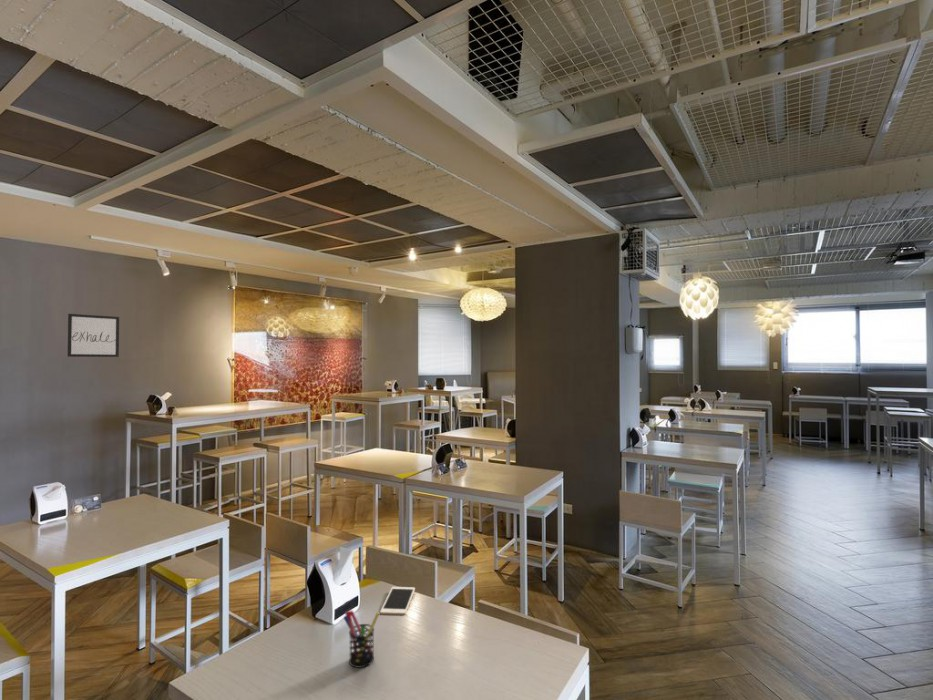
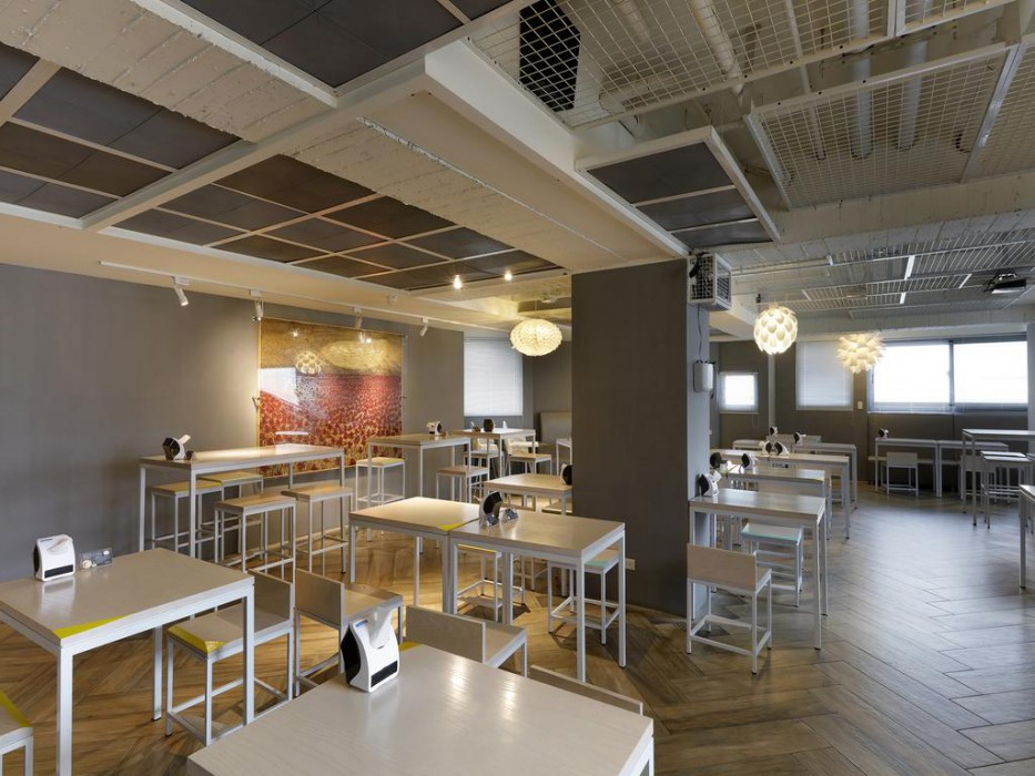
- wall art [67,313,120,358]
- cell phone [379,586,416,616]
- pen holder [342,609,380,669]
